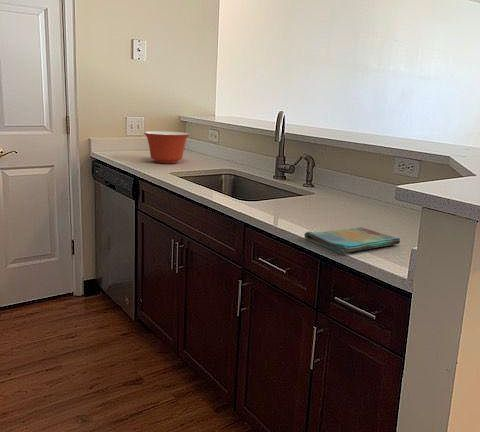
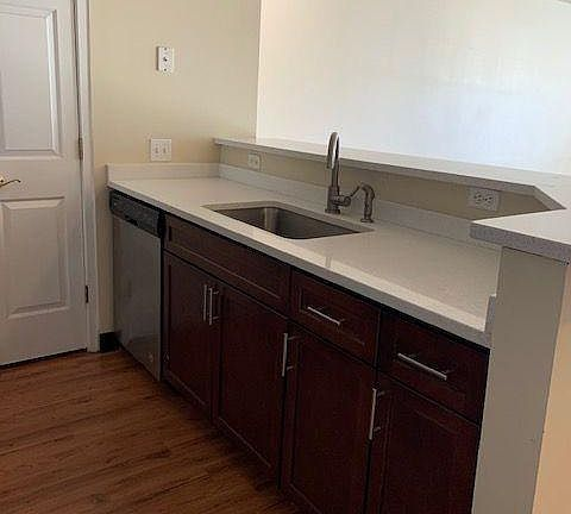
- mixing bowl [143,130,191,164]
- dish towel [303,226,401,254]
